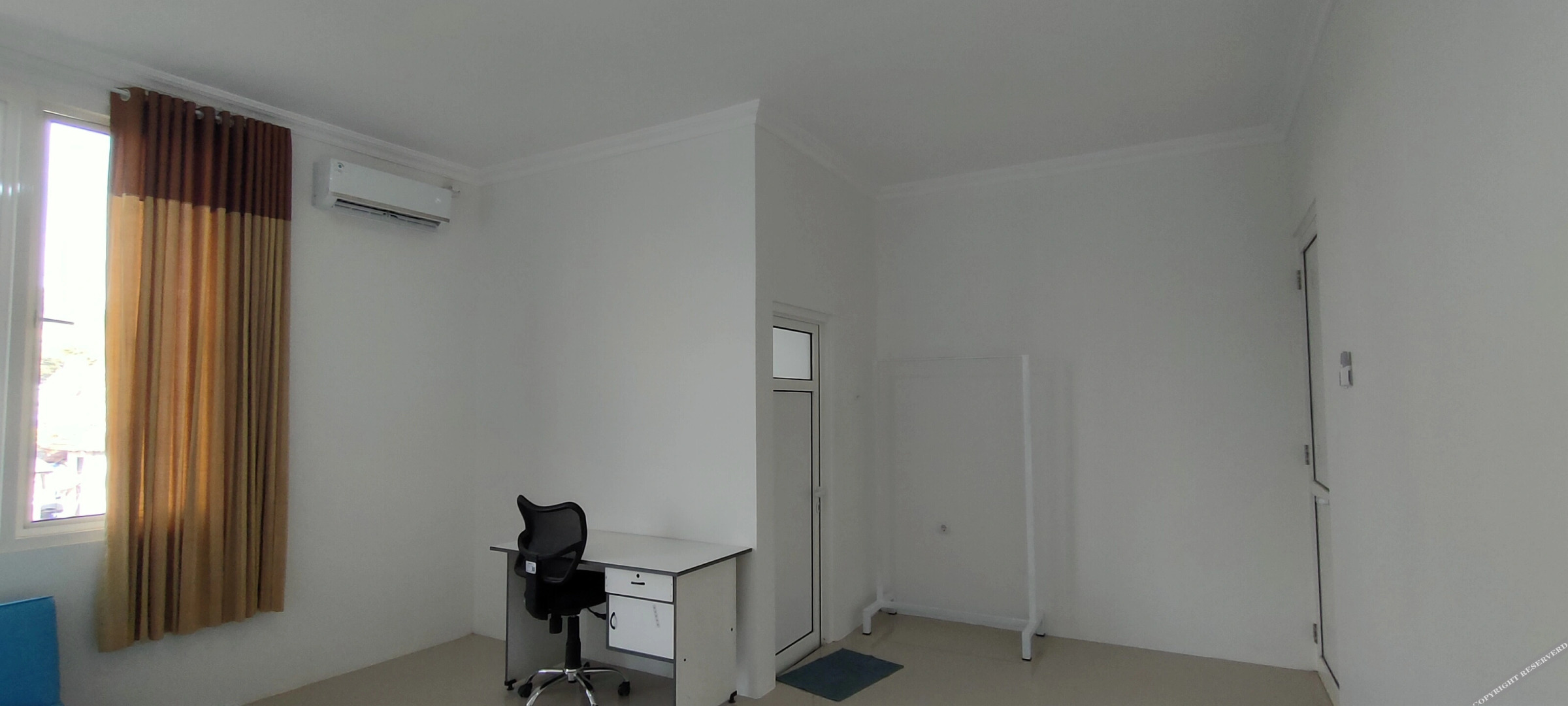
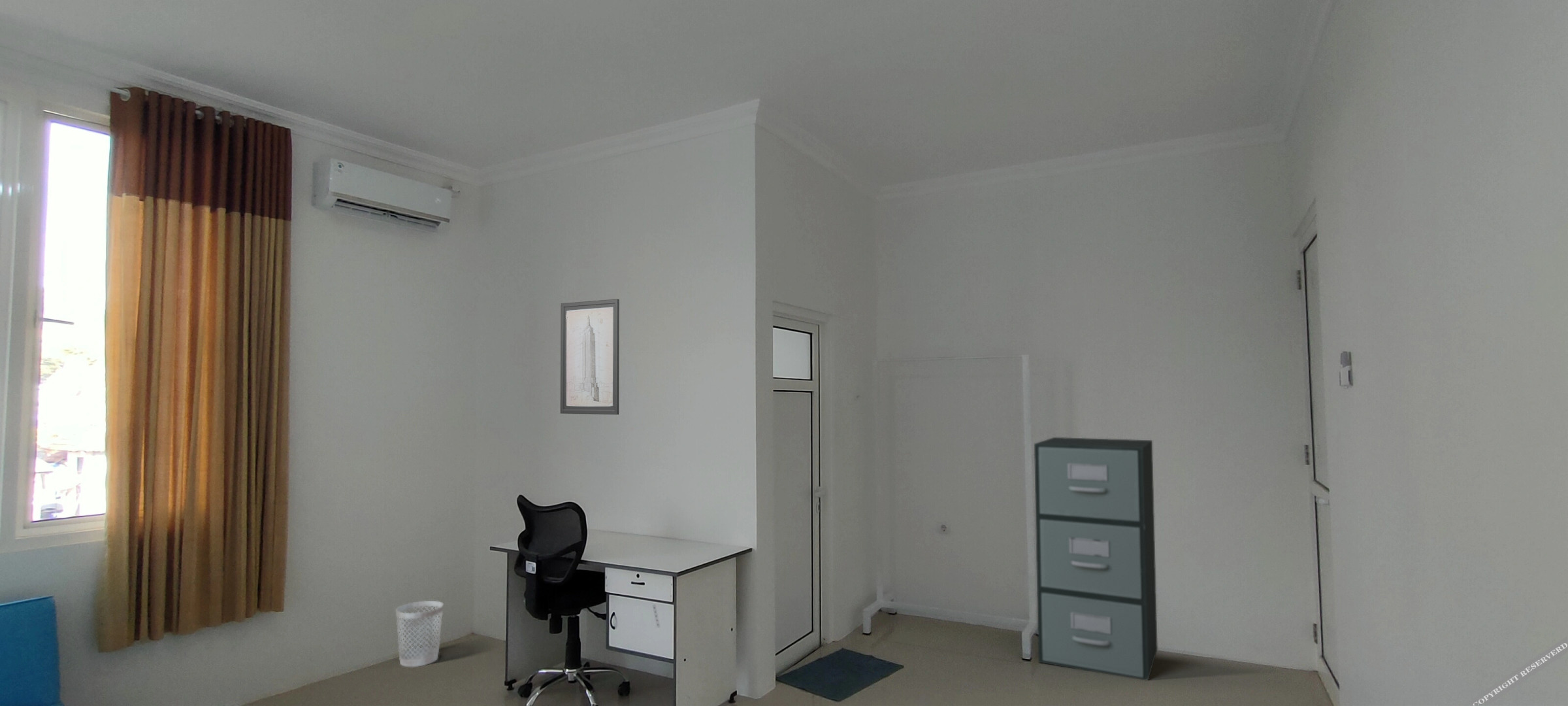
+ wall art [560,298,620,415]
+ filing cabinet [1034,437,1158,681]
+ wastebasket [395,600,444,667]
